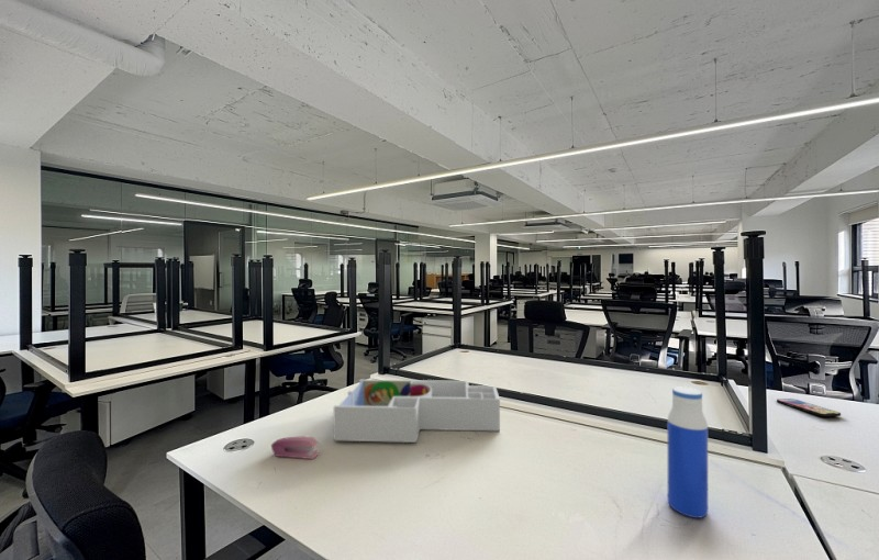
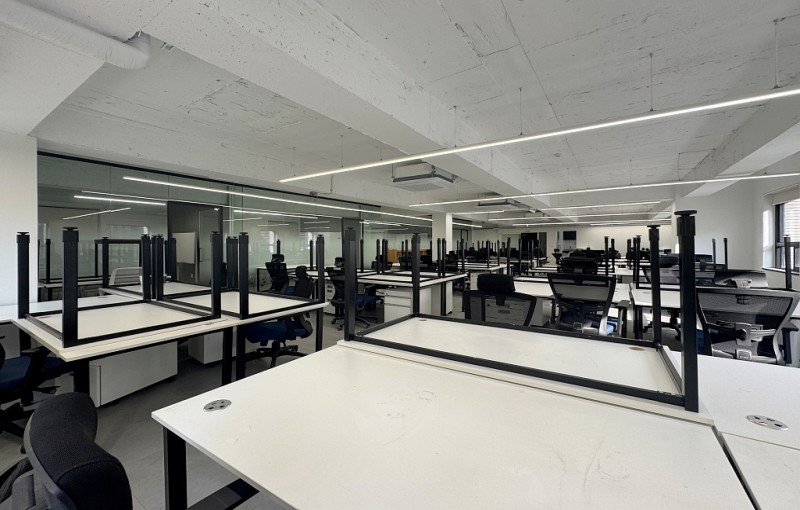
- desk organizer [333,379,501,444]
- stapler [270,435,320,460]
- water bottle [666,387,709,519]
- smartphone [776,397,842,417]
